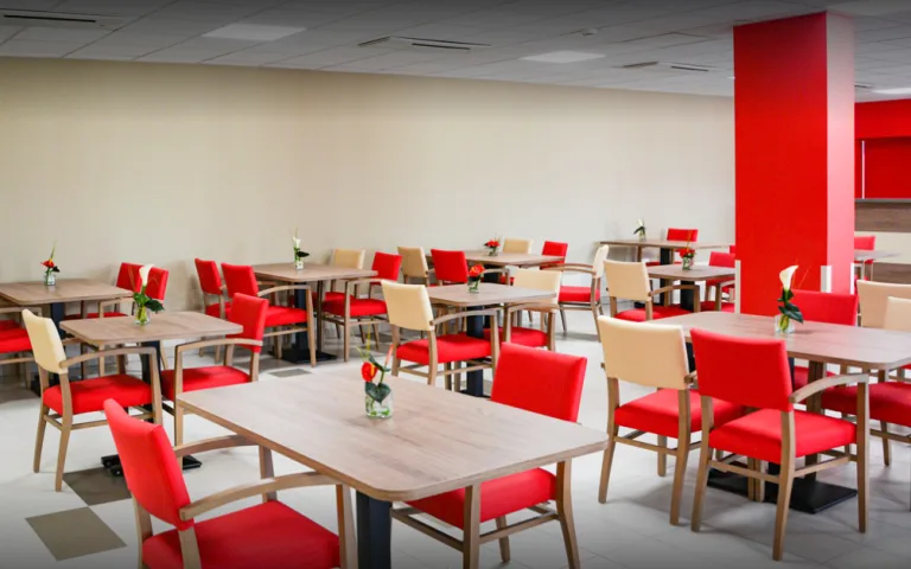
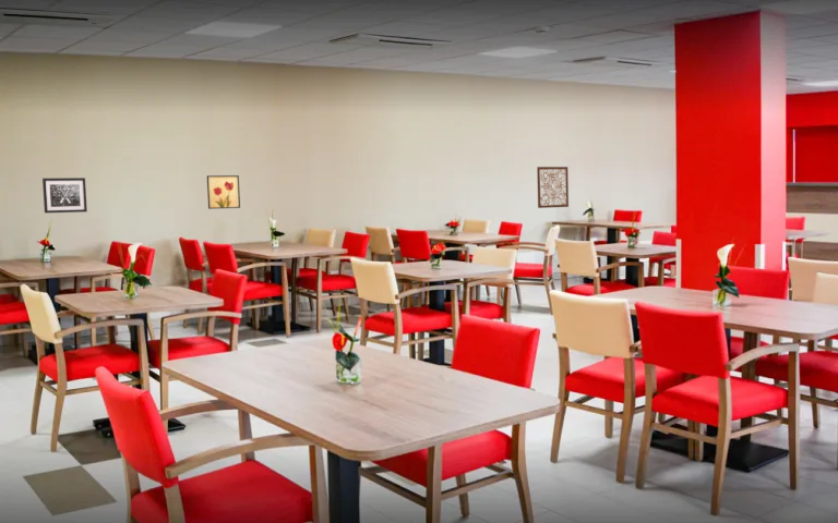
+ wall art [536,166,570,209]
+ wall art [41,177,88,214]
+ wall art [206,174,241,210]
